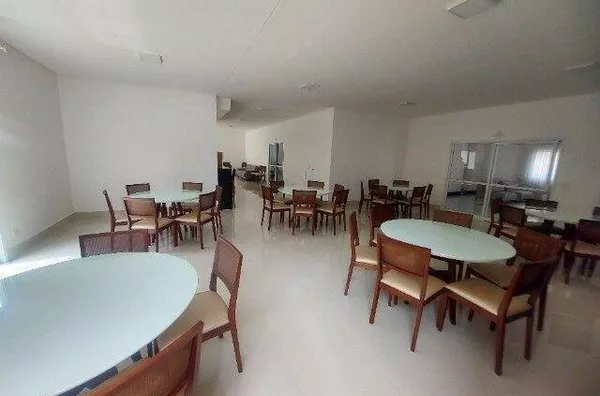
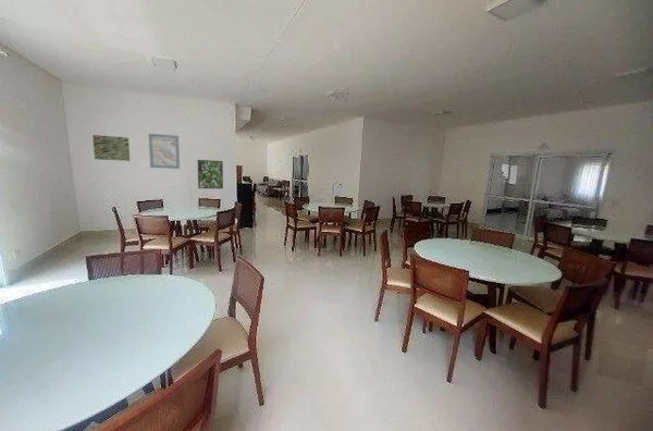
+ wall art [91,134,131,162]
+ wall art [148,133,181,170]
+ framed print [197,159,224,189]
